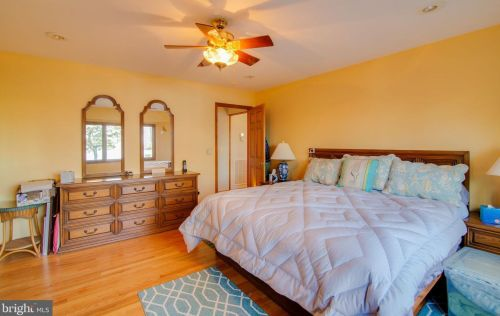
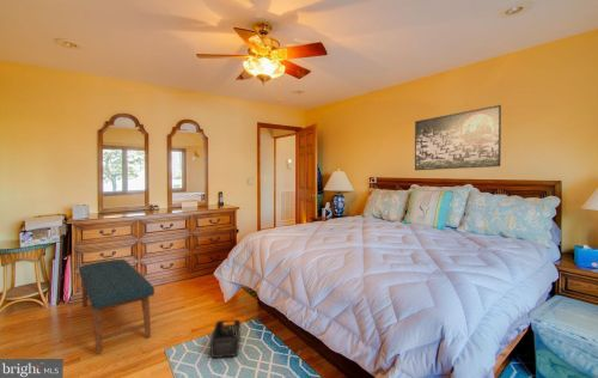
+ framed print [414,104,502,171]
+ bench [78,258,155,354]
+ storage bin [209,318,242,359]
